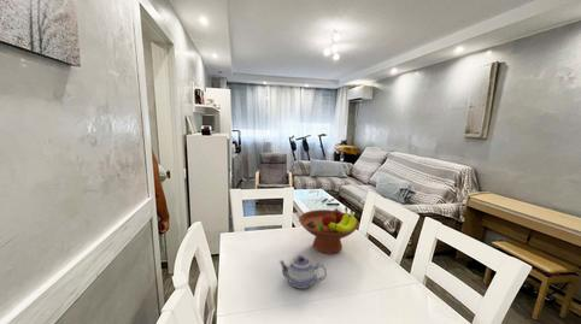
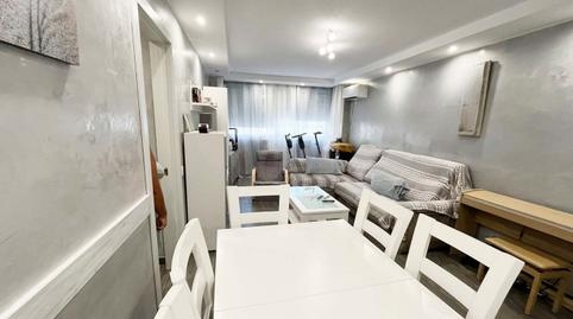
- teapot [278,254,328,290]
- fruit bowl [298,206,360,255]
